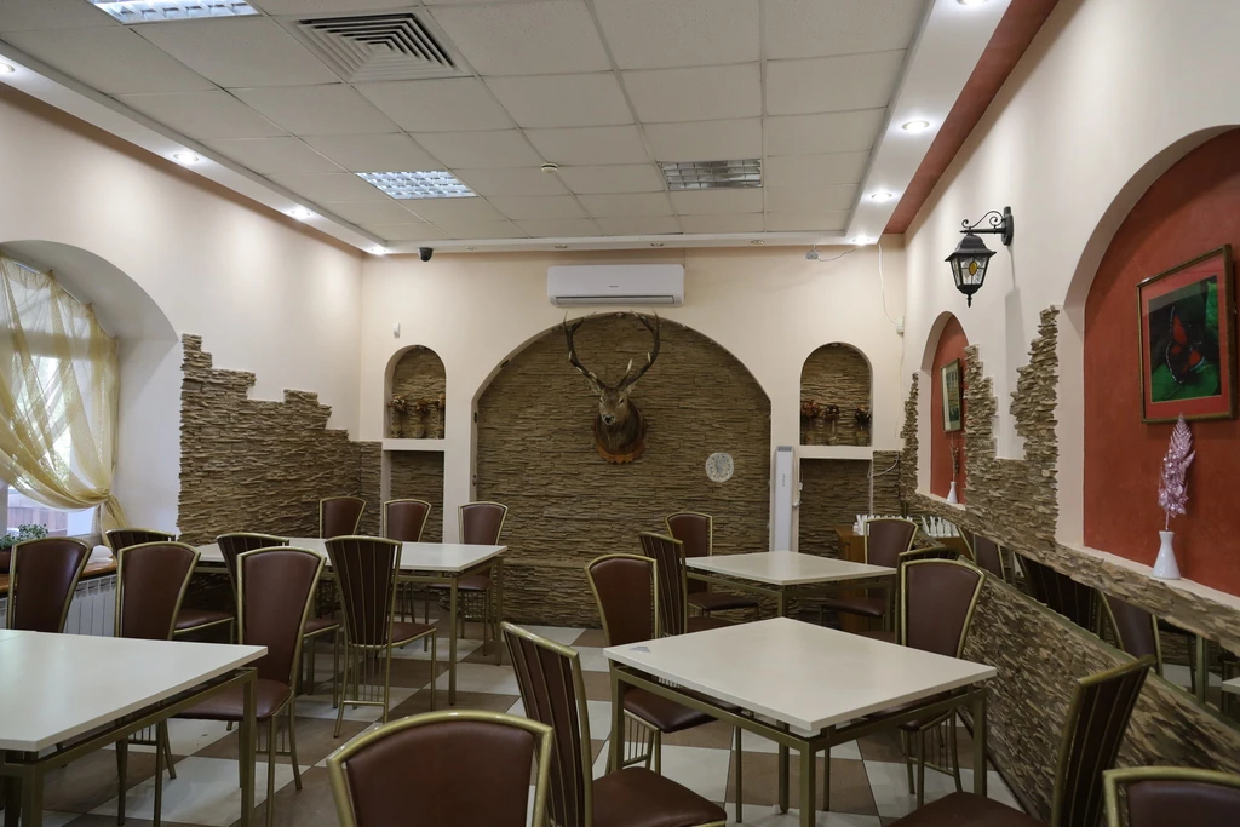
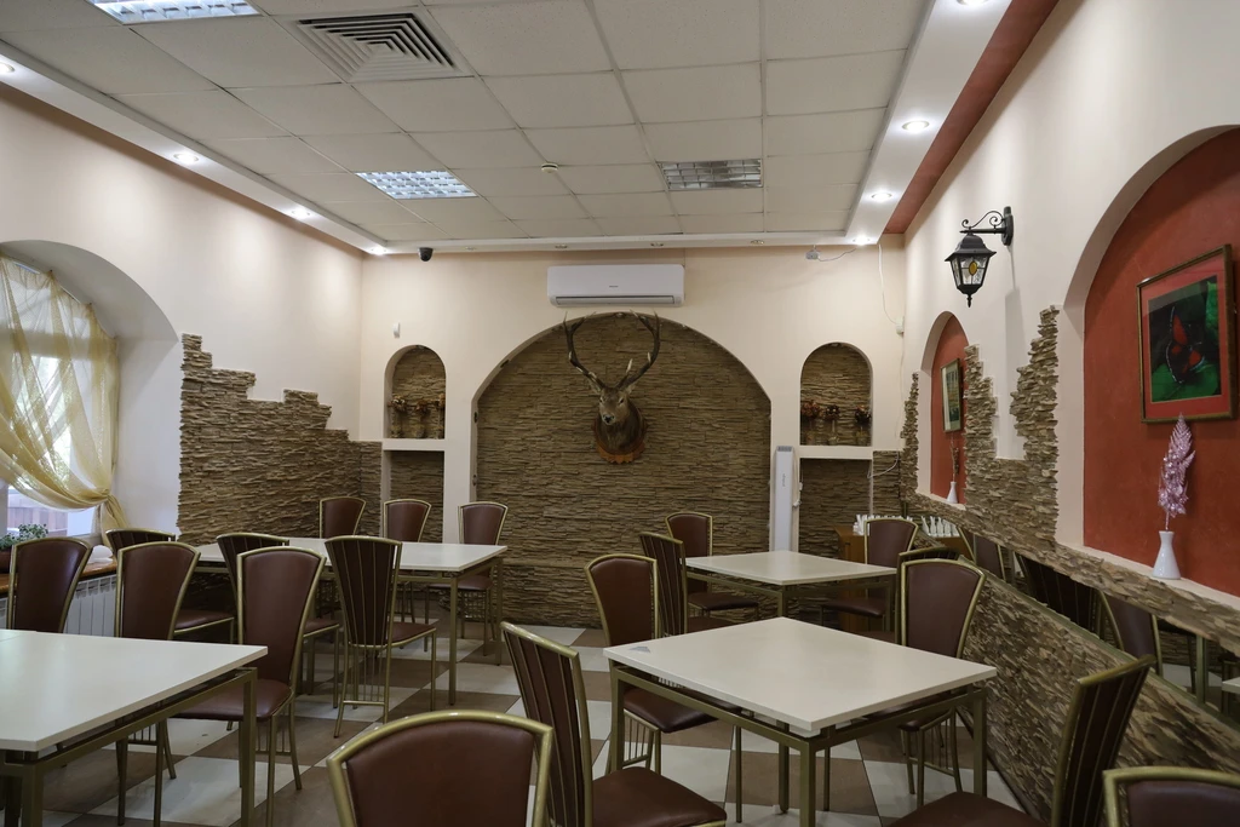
- decorative plate [705,452,735,484]
